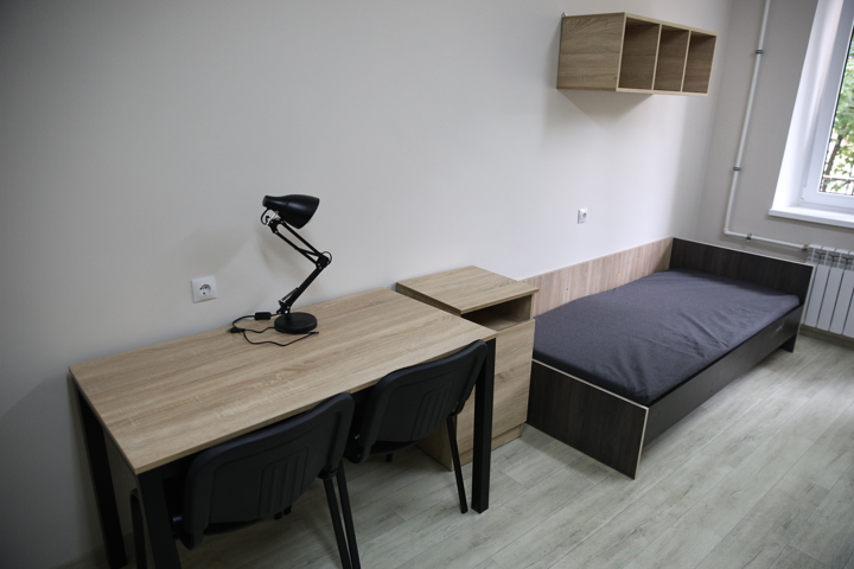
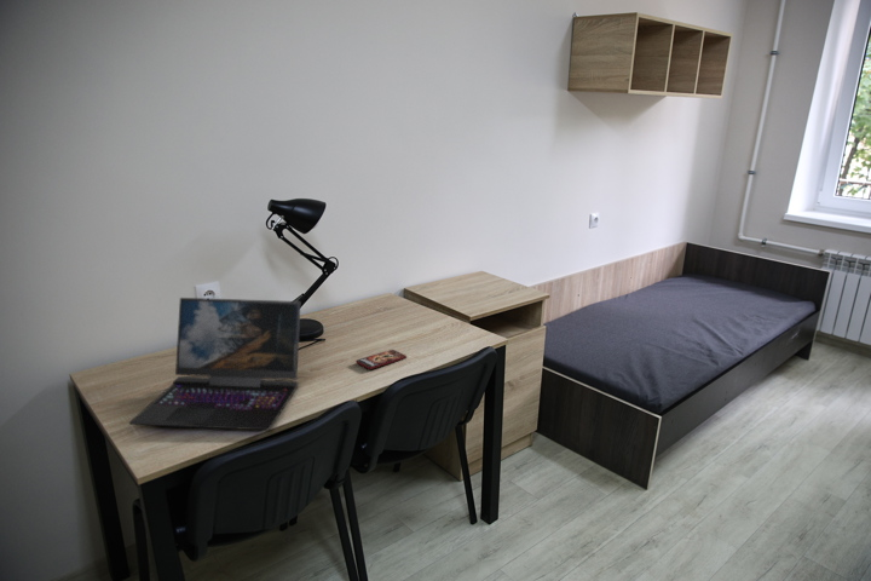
+ laptop [128,297,302,431]
+ smartphone [354,349,408,370]
